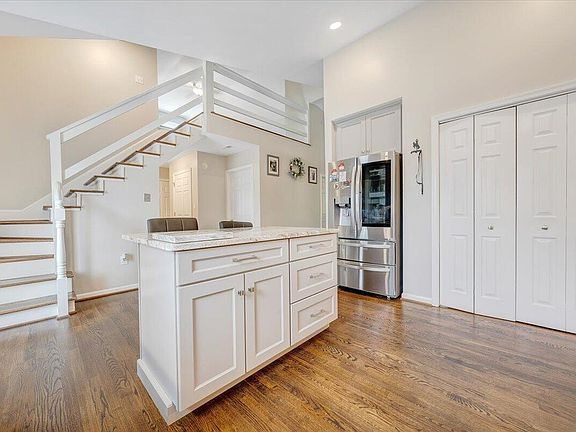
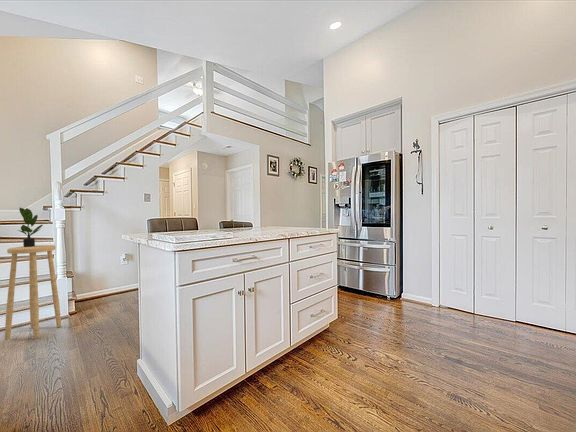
+ stool [4,244,62,341]
+ potted plant [17,207,44,247]
